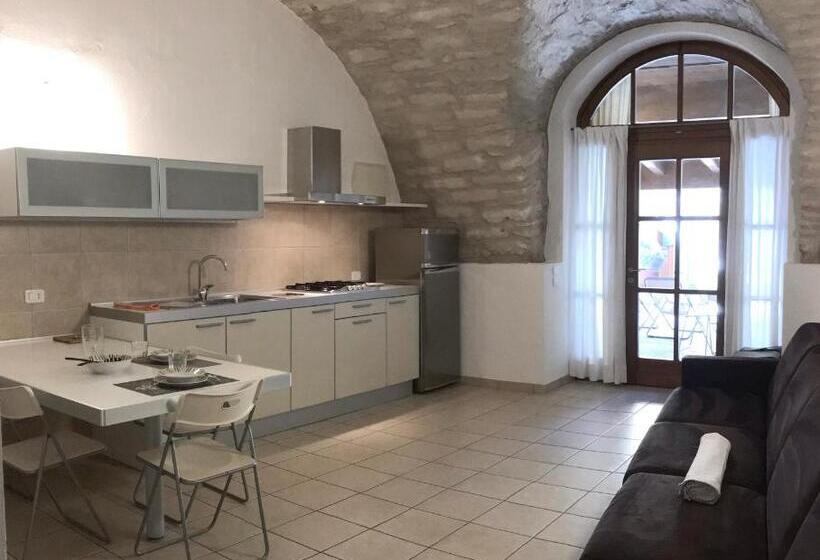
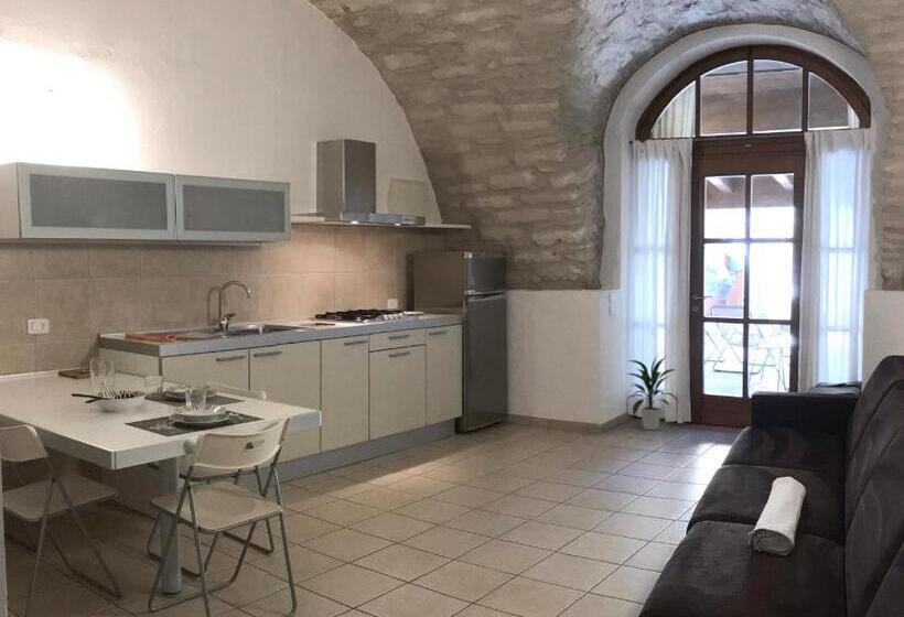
+ indoor plant [626,354,681,431]
